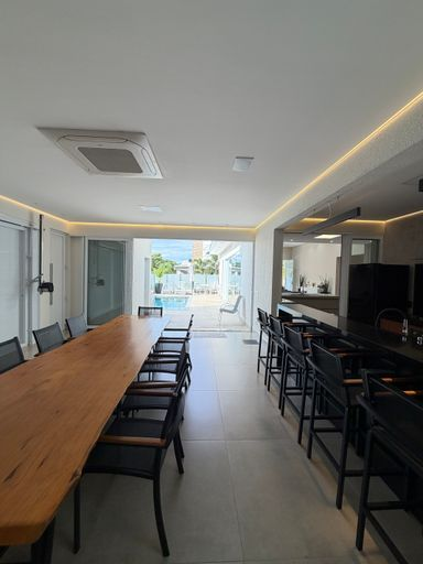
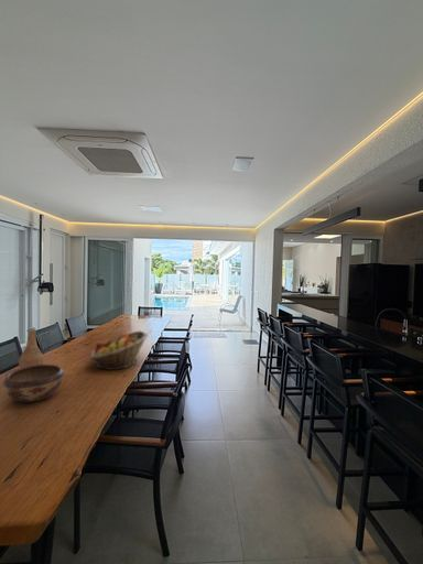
+ fruit basket [89,330,149,371]
+ decorative bowl [2,364,65,403]
+ vase [18,326,45,369]
